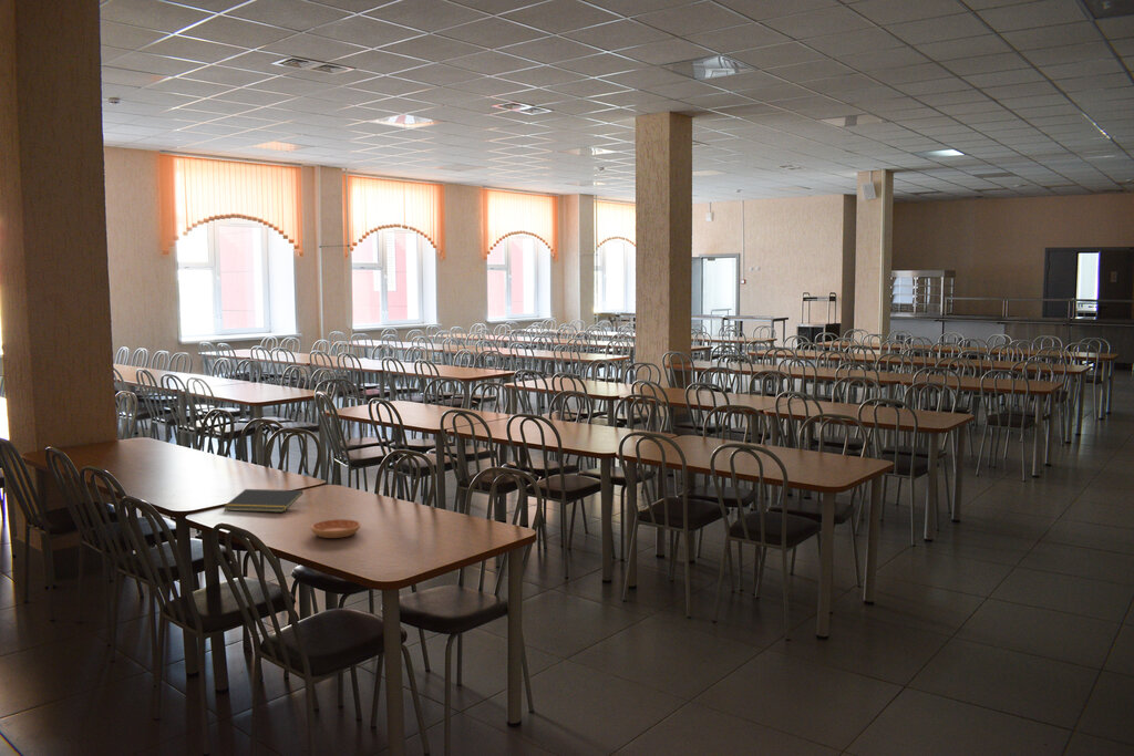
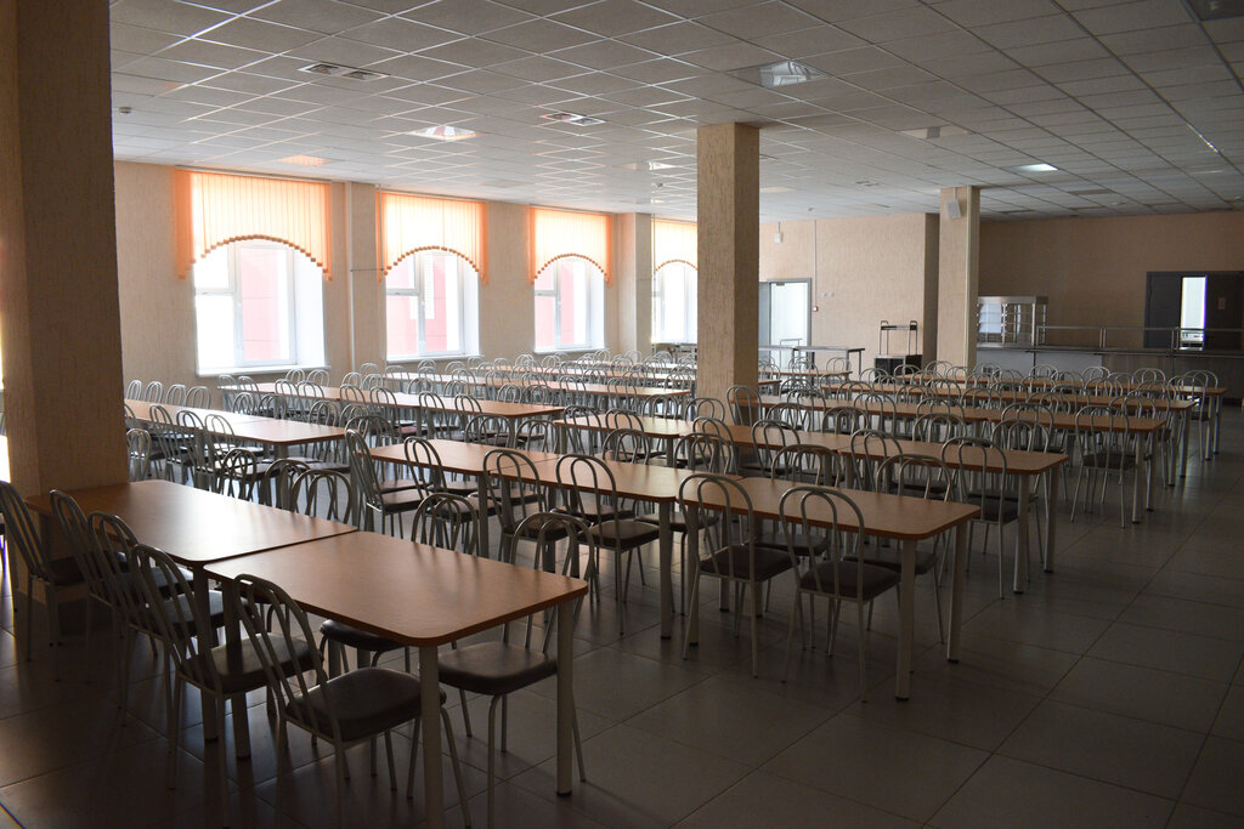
- notepad [223,488,305,514]
- saucer [310,518,362,539]
